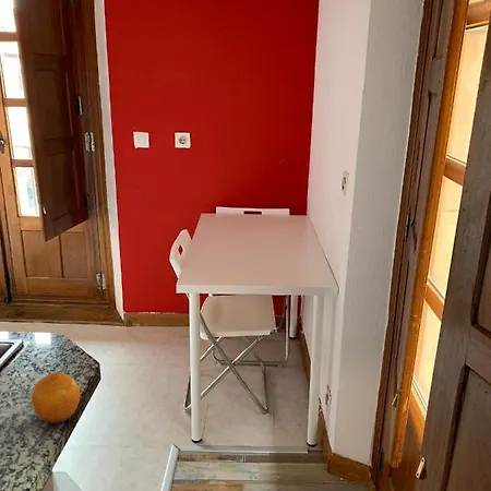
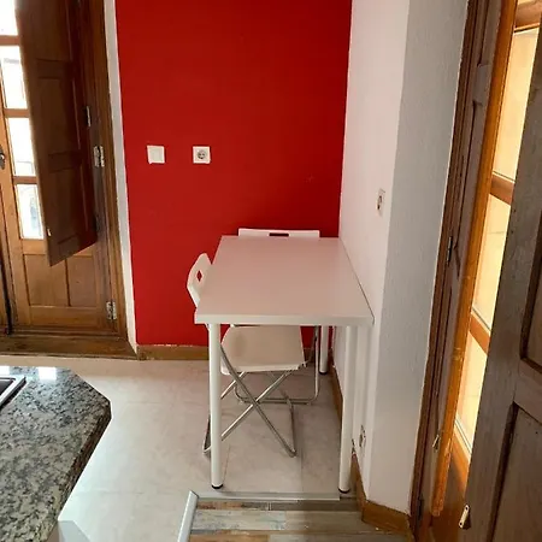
- fruit [31,371,81,424]
